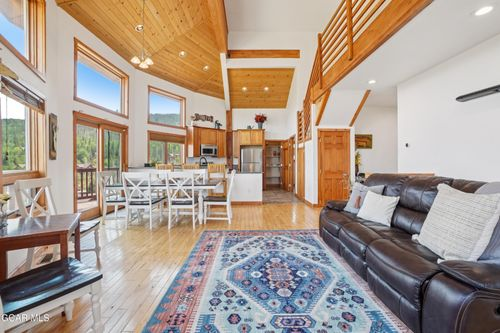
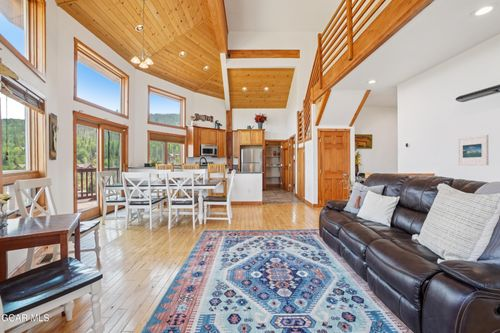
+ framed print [457,134,490,166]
